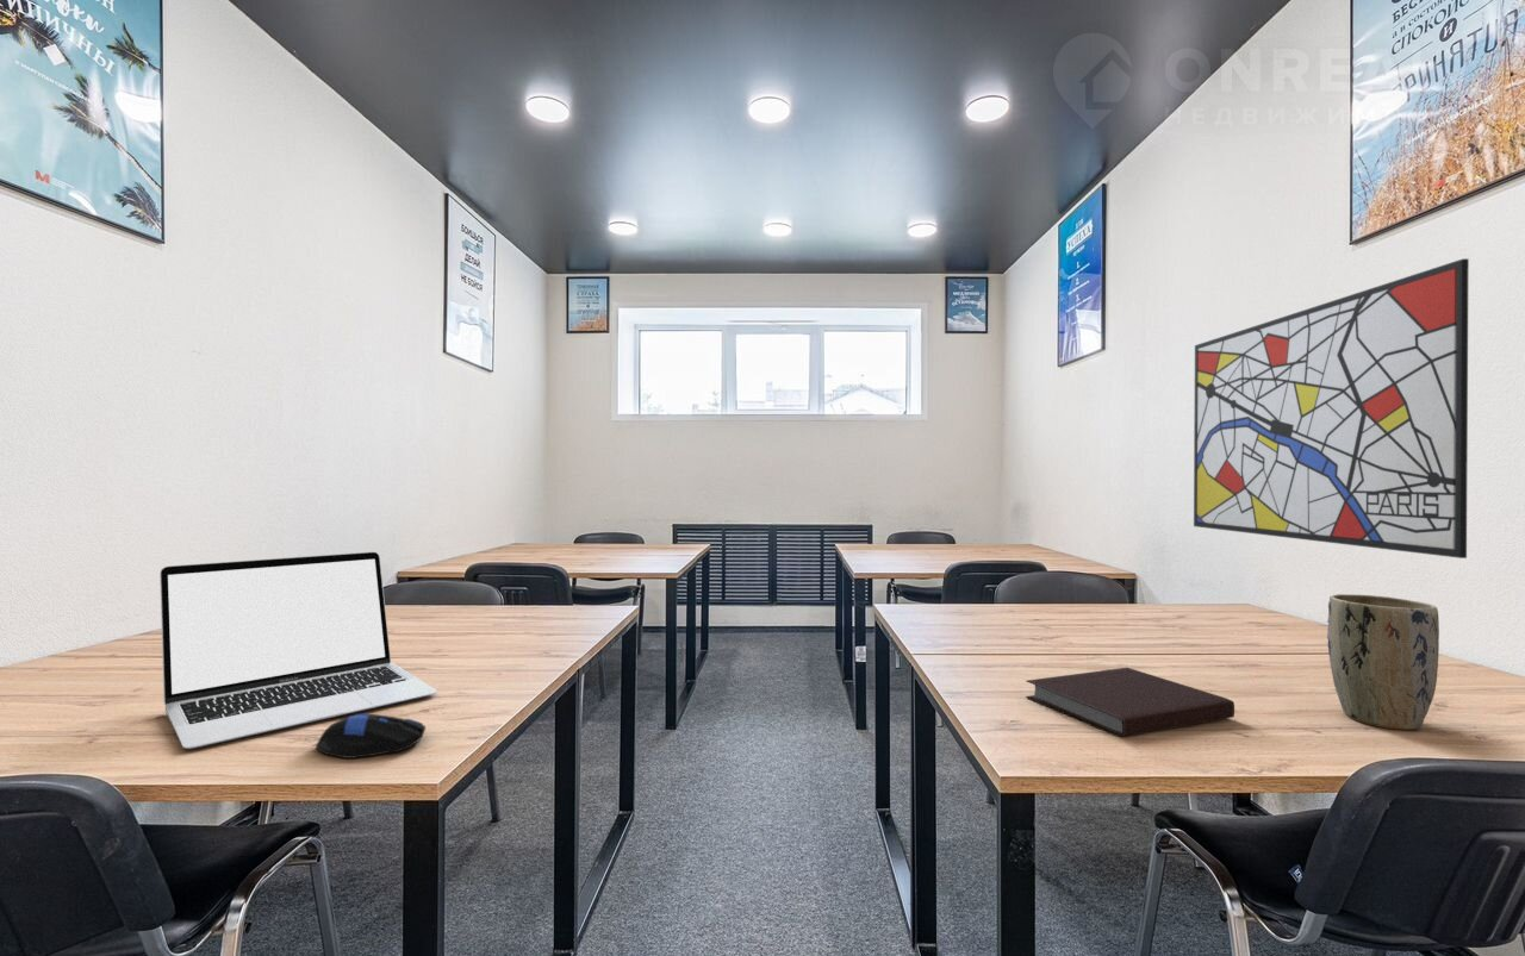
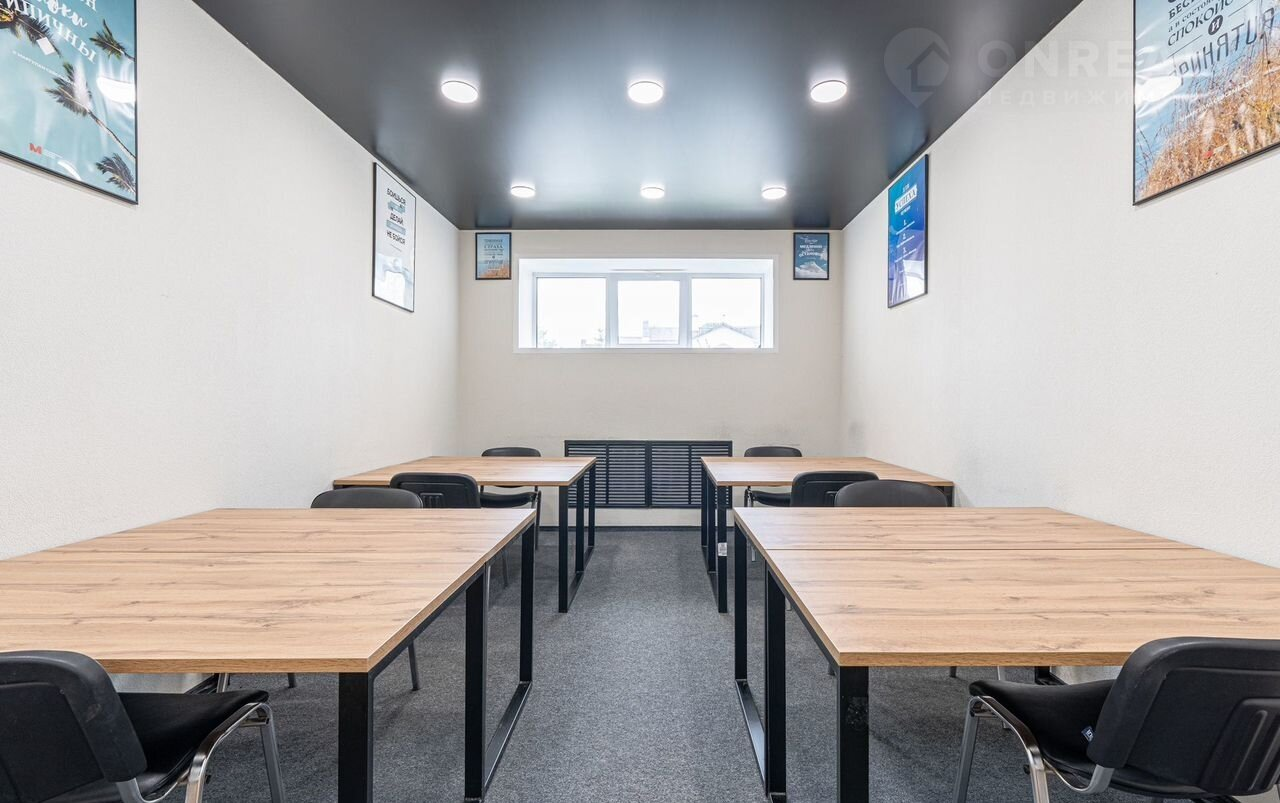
- wall art [1193,257,1470,560]
- laptop [158,551,438,750]
- plant pot [1326,593,1440,731]
- notebook [1025,667,1235,738]
- computer mouse [315,713,427,760]
